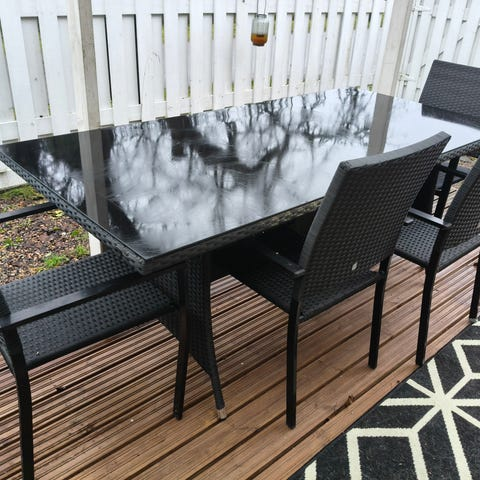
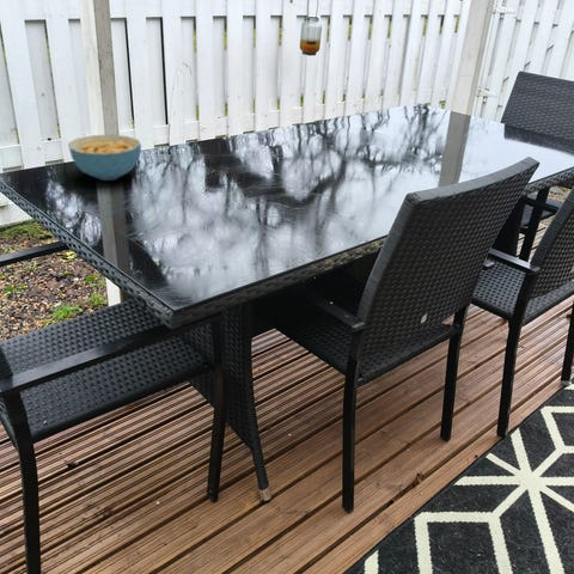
+ cereal bowl [67,134,142,182]
